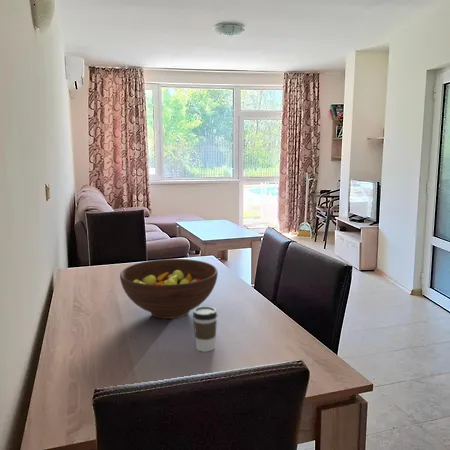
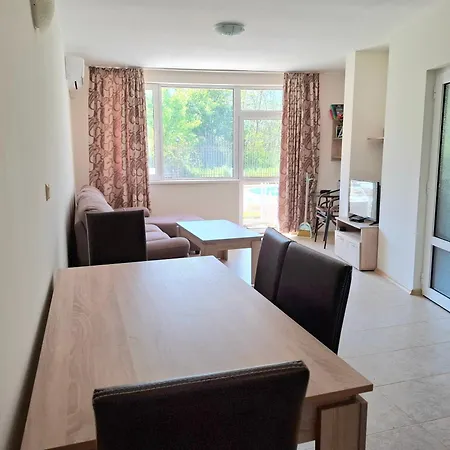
- fruit bowl [119,258,219,320]
- coffee cup [192,305,218,353]
